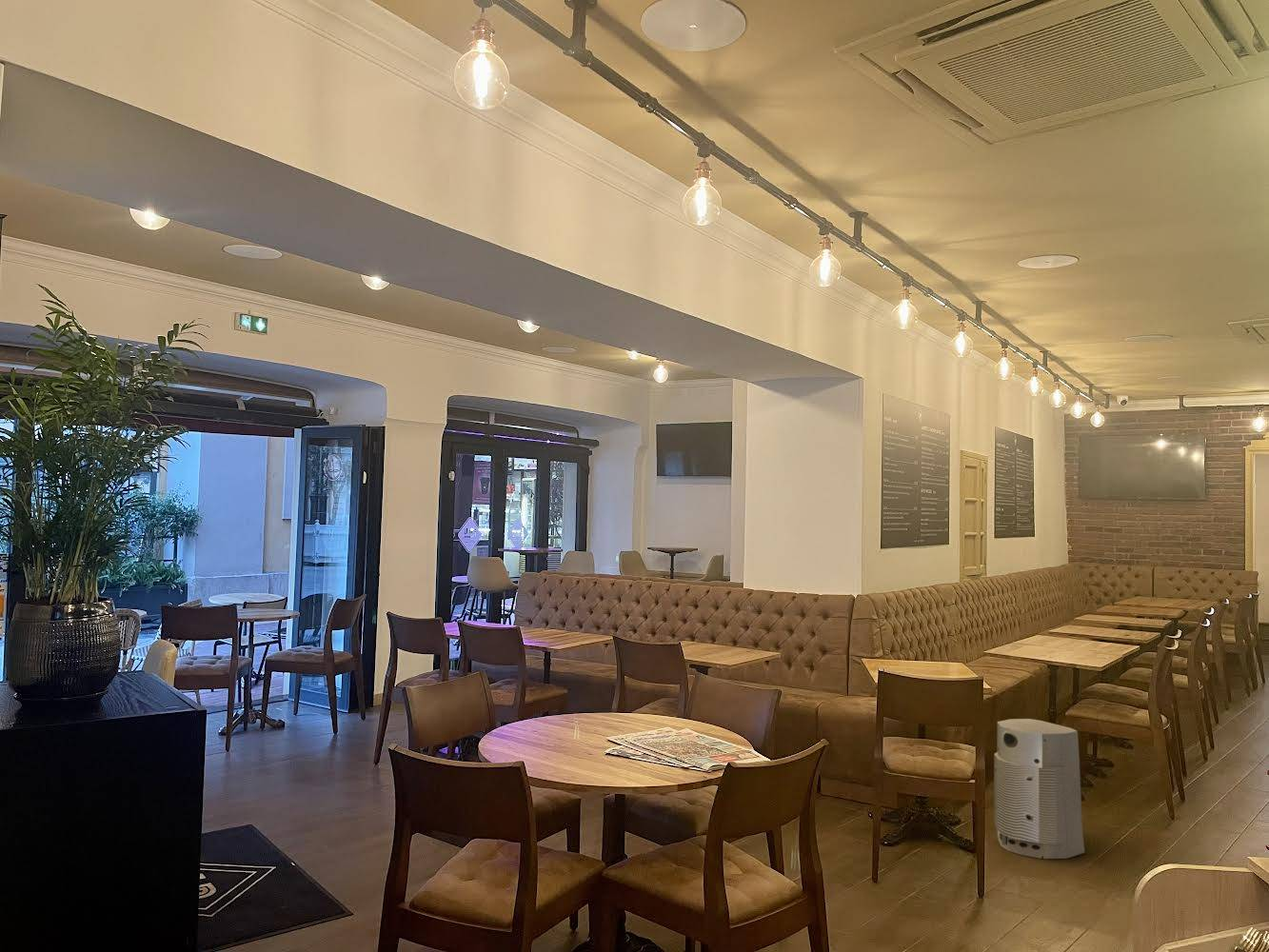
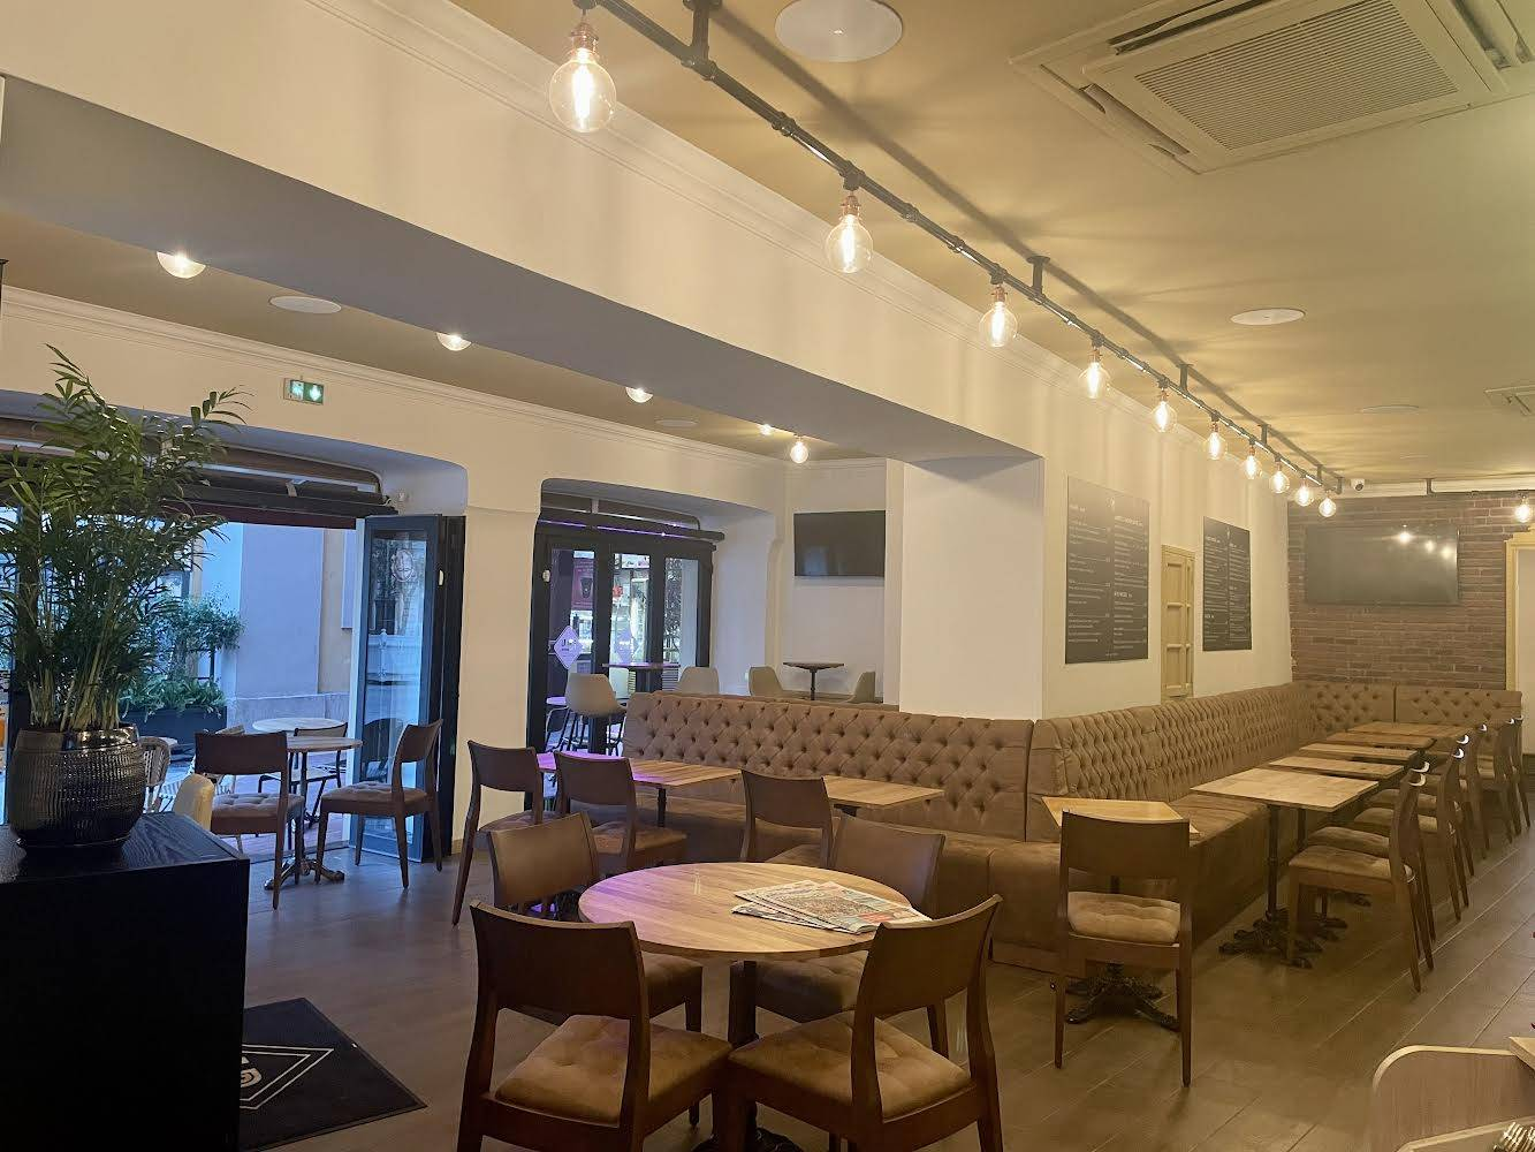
- air purifier [993,718,1085,860]
